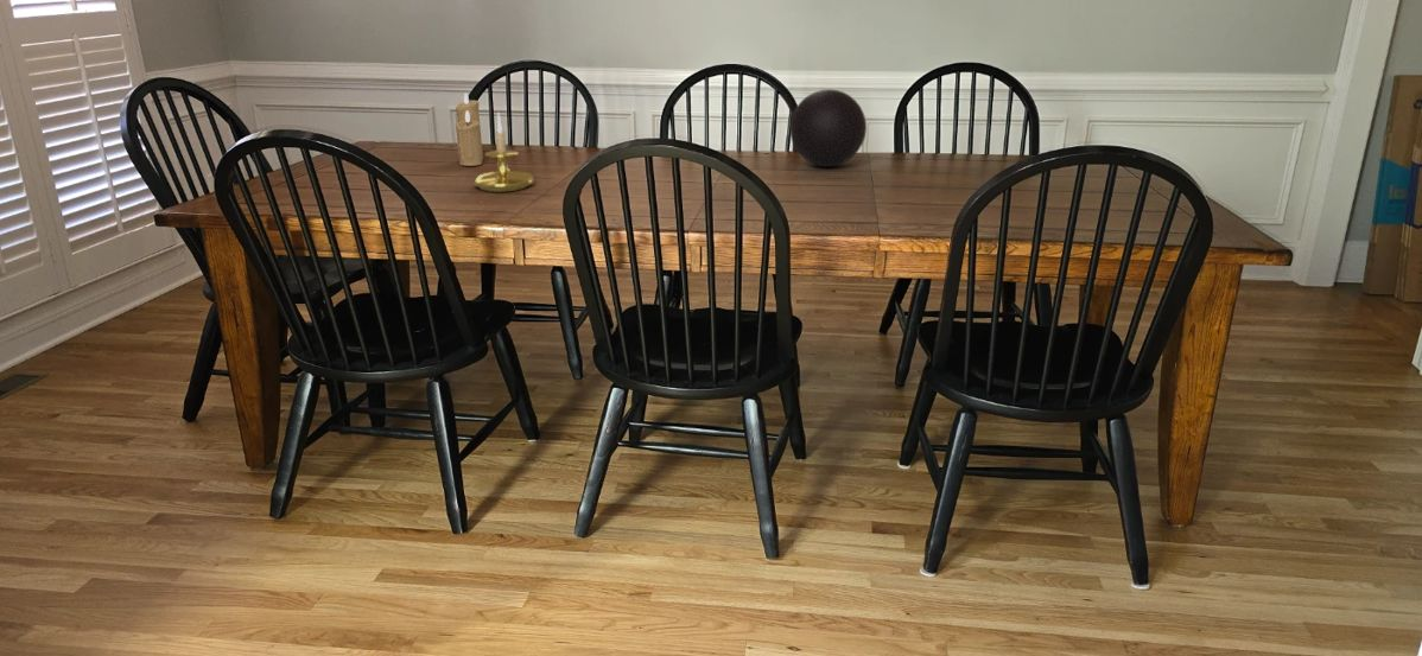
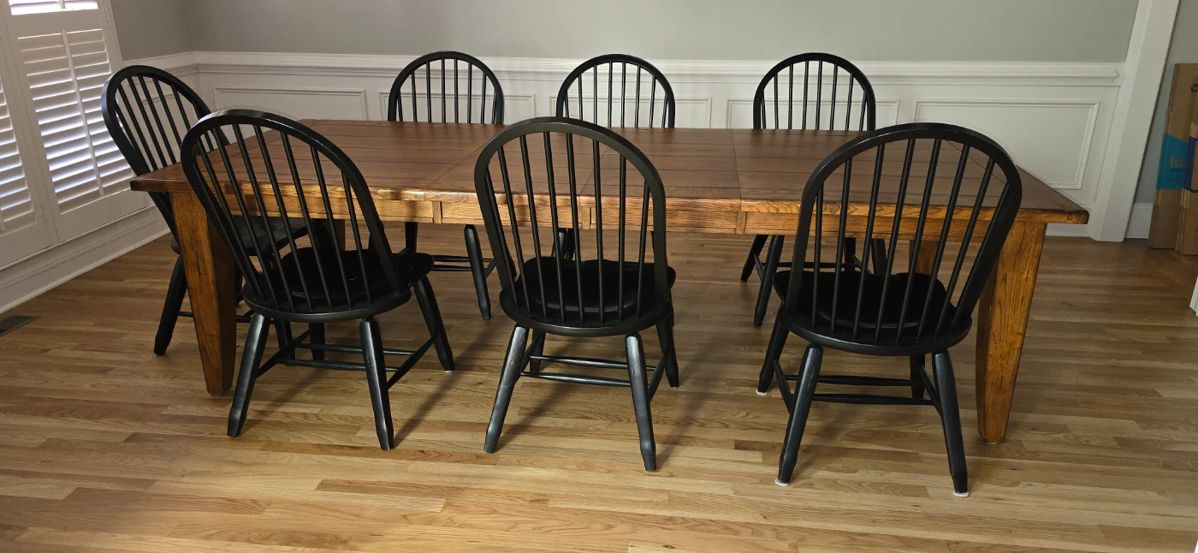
- candle holder [472,112,535,193]
- candle [455,91,484,167]
- decorative ball [789,88,868,168]
